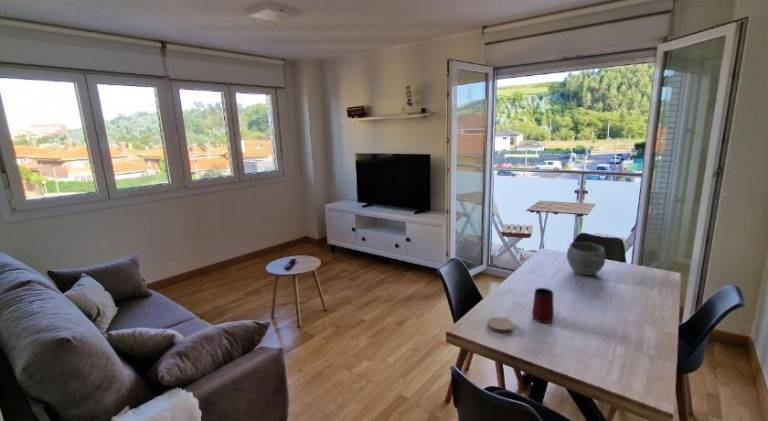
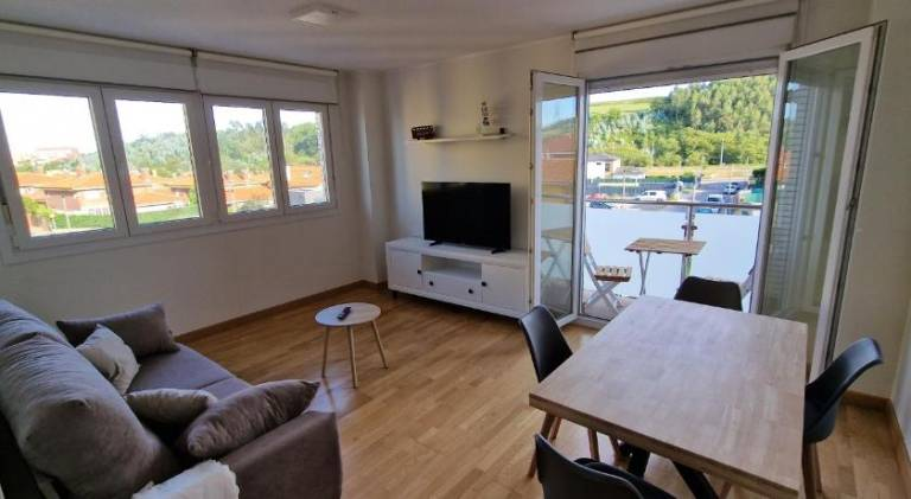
- coaster [487,316,515,334]
- mug [531,287,555,324]
- bowl [566,241,607,276]
